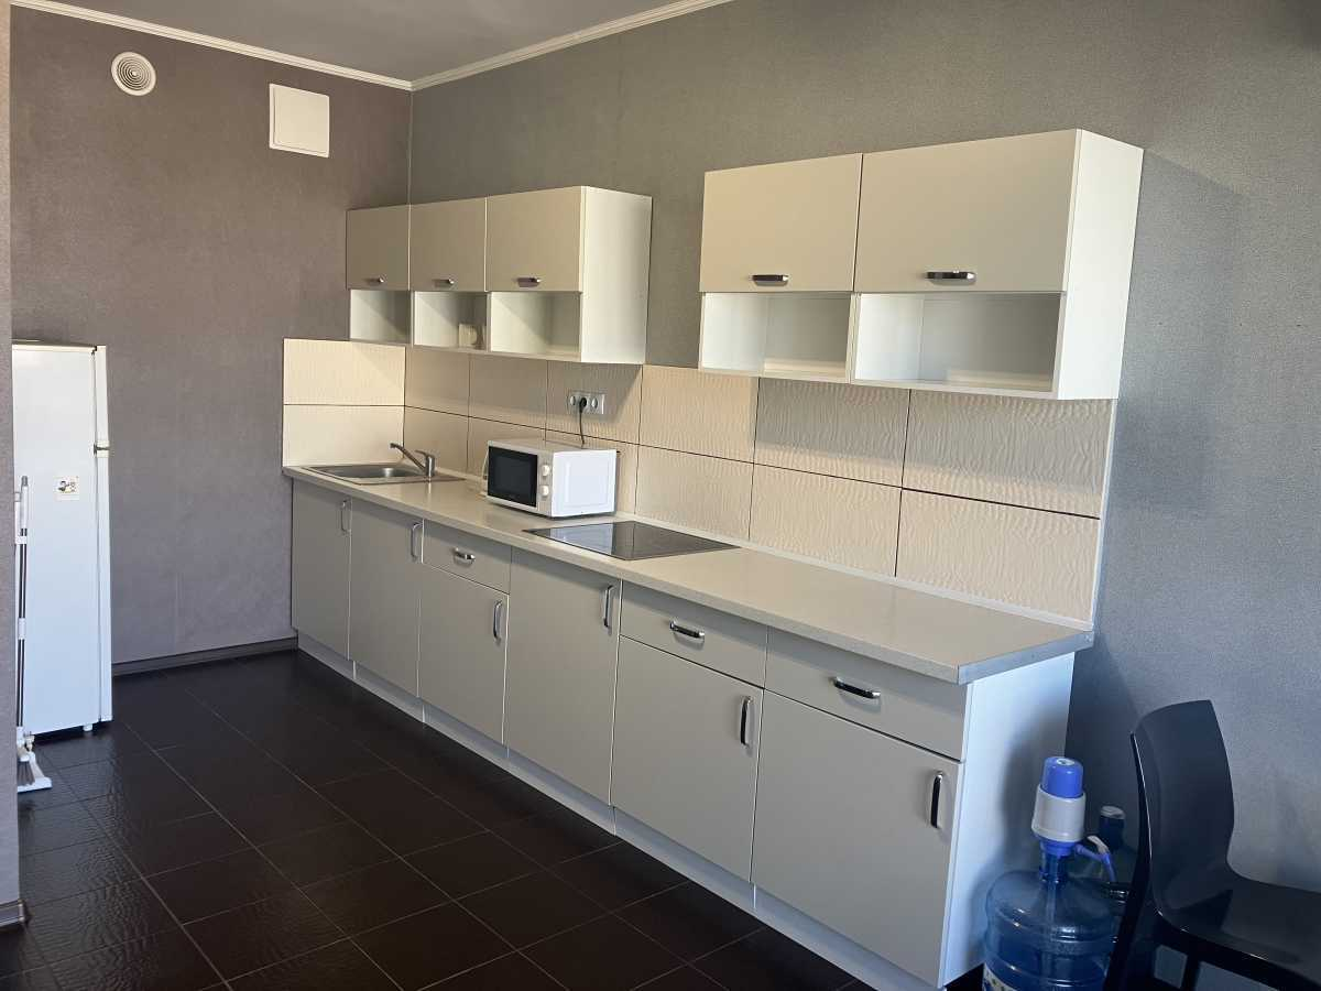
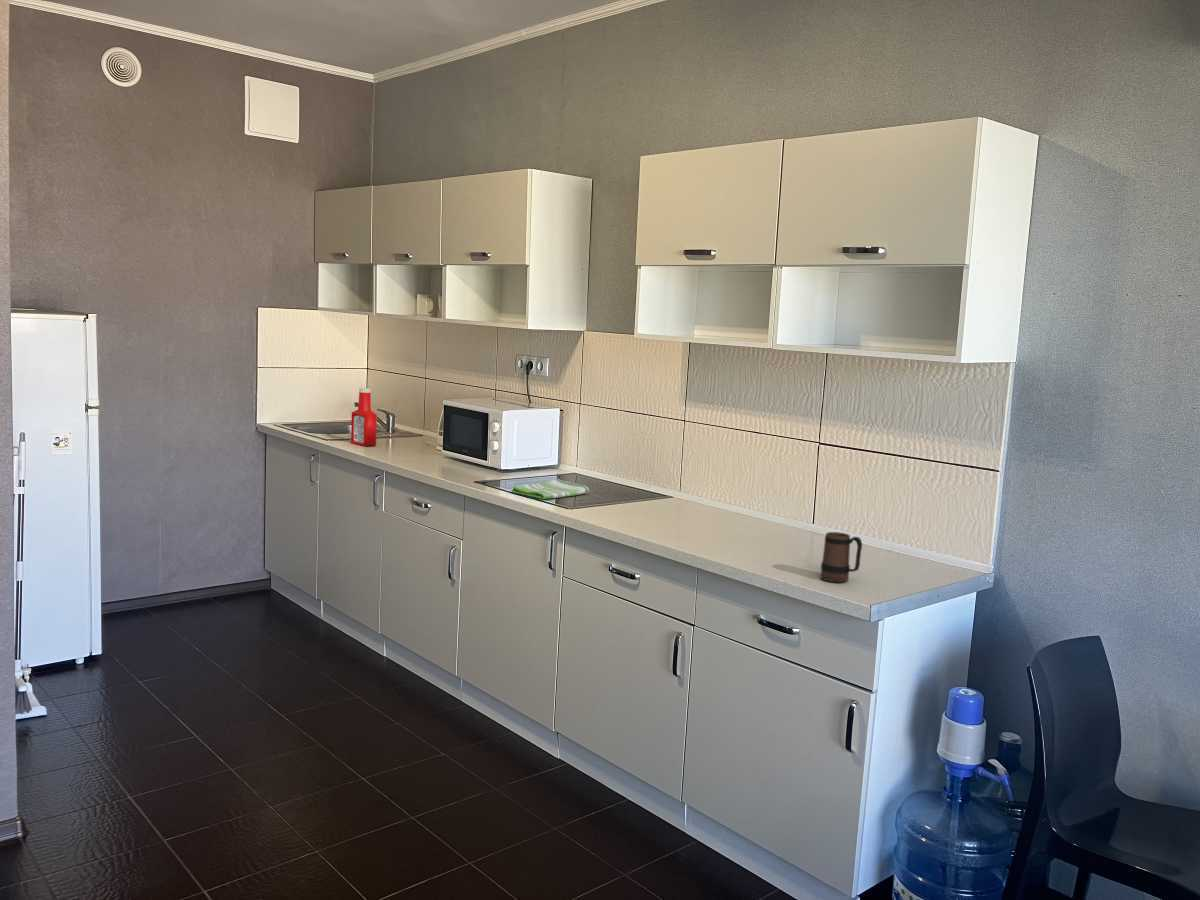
+ dish towel [511,478,590,500]
+ soap bottle [350,387,378,447]
+ mug [820,531,863,584]
